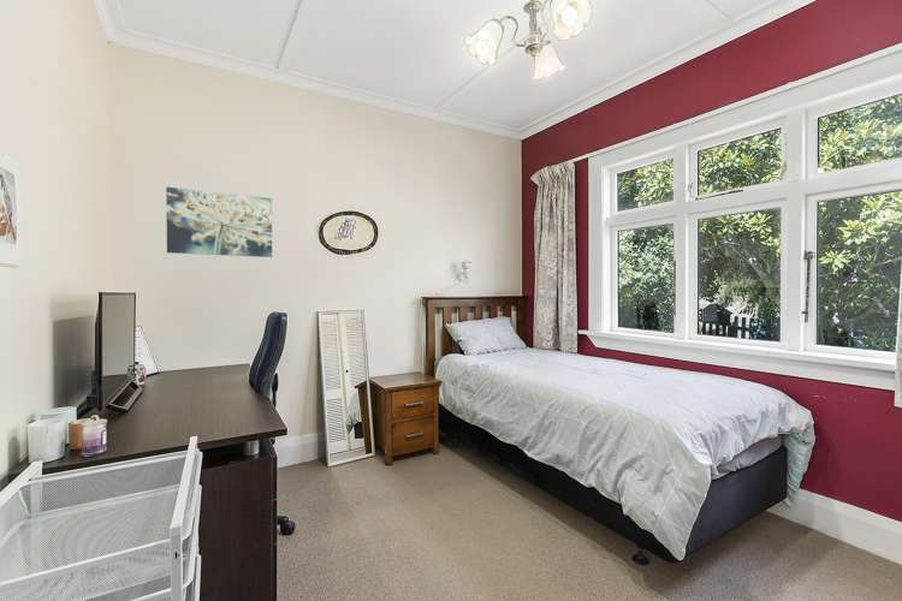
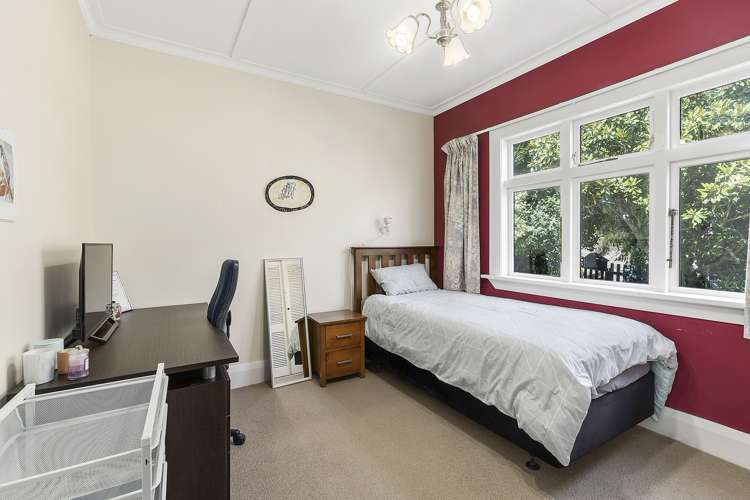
- wall art [165,186,273,258]
